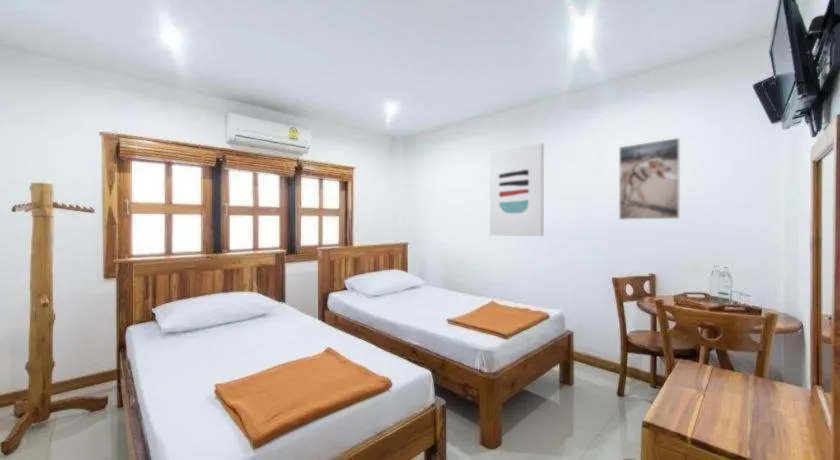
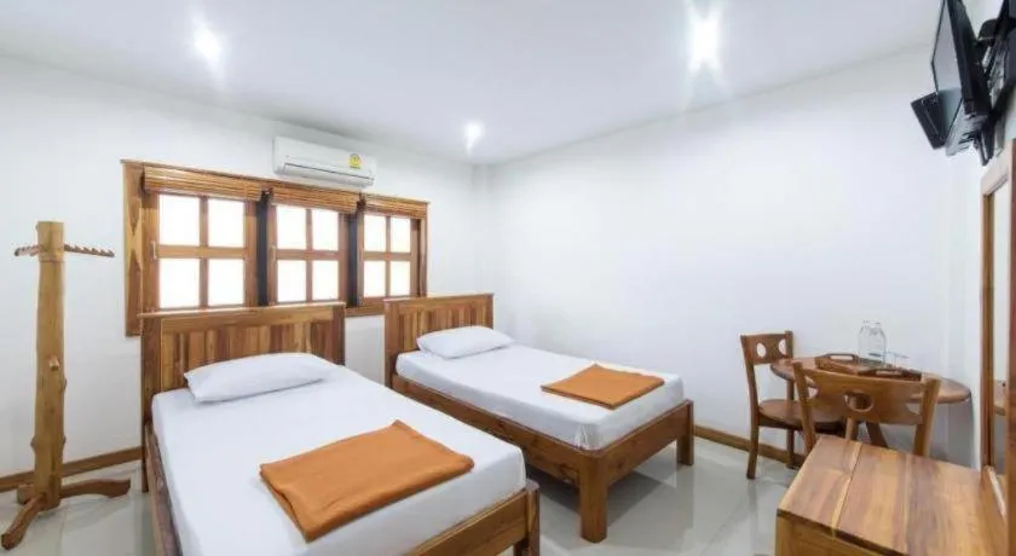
- wall art [489,142,545,237]
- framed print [618,137,681,221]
